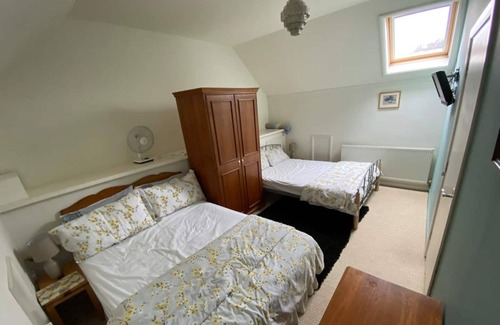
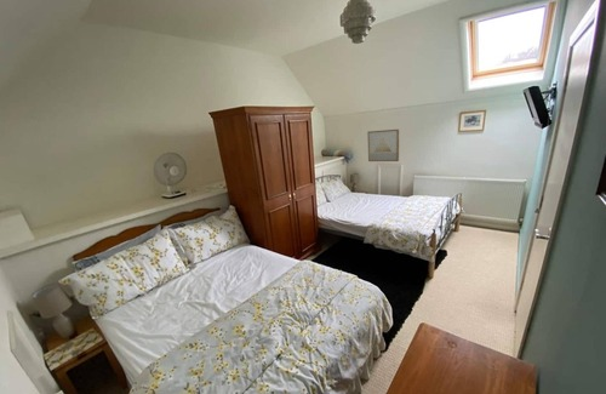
+ wall art [366,129,400,162]
